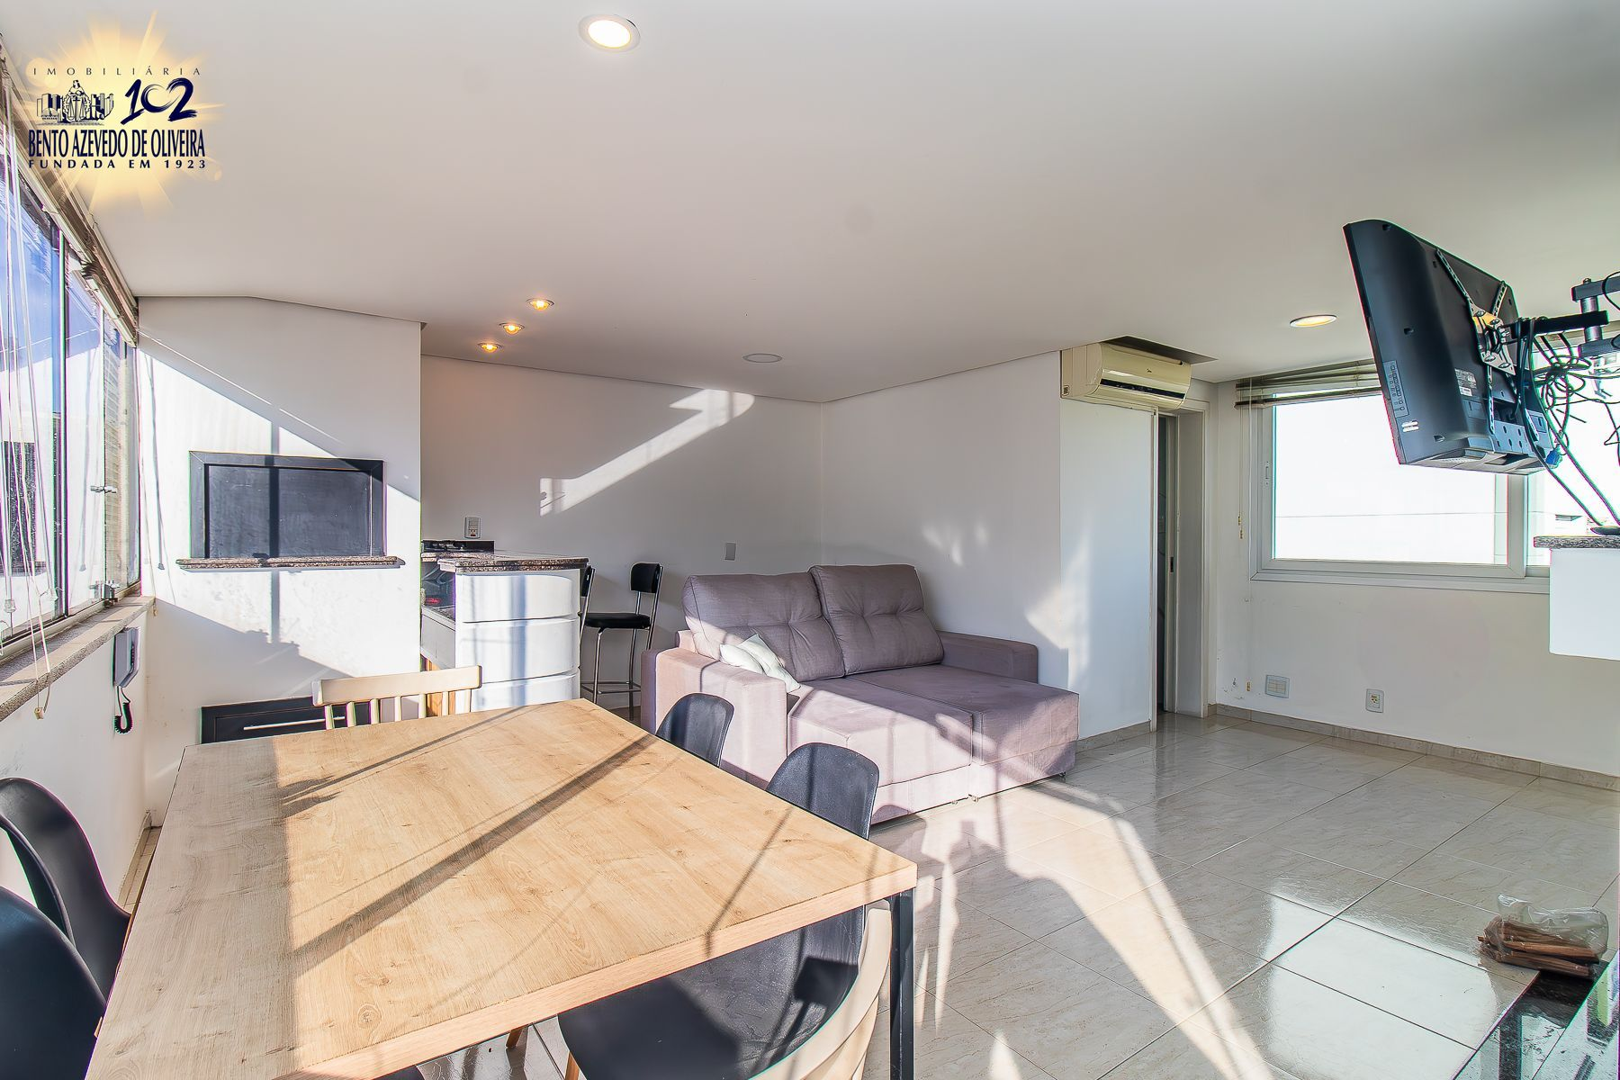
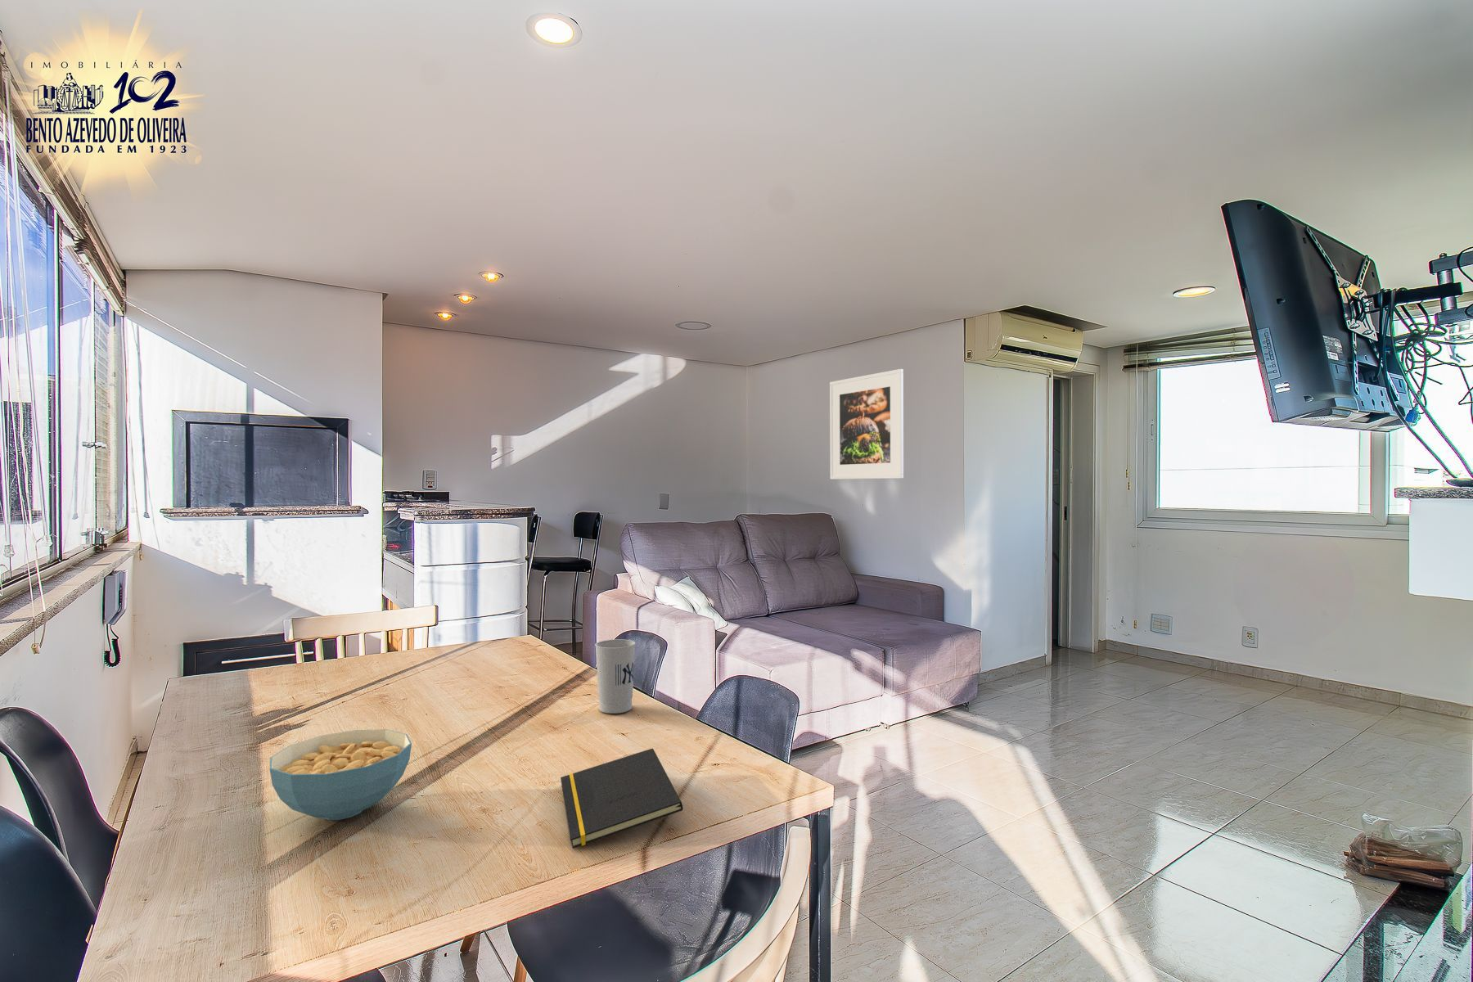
+ cereal bowl [270,729,412,821]
+ cup [594,638,636,715]
+ notepad [560,747,684,849]
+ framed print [829,368,904,480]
